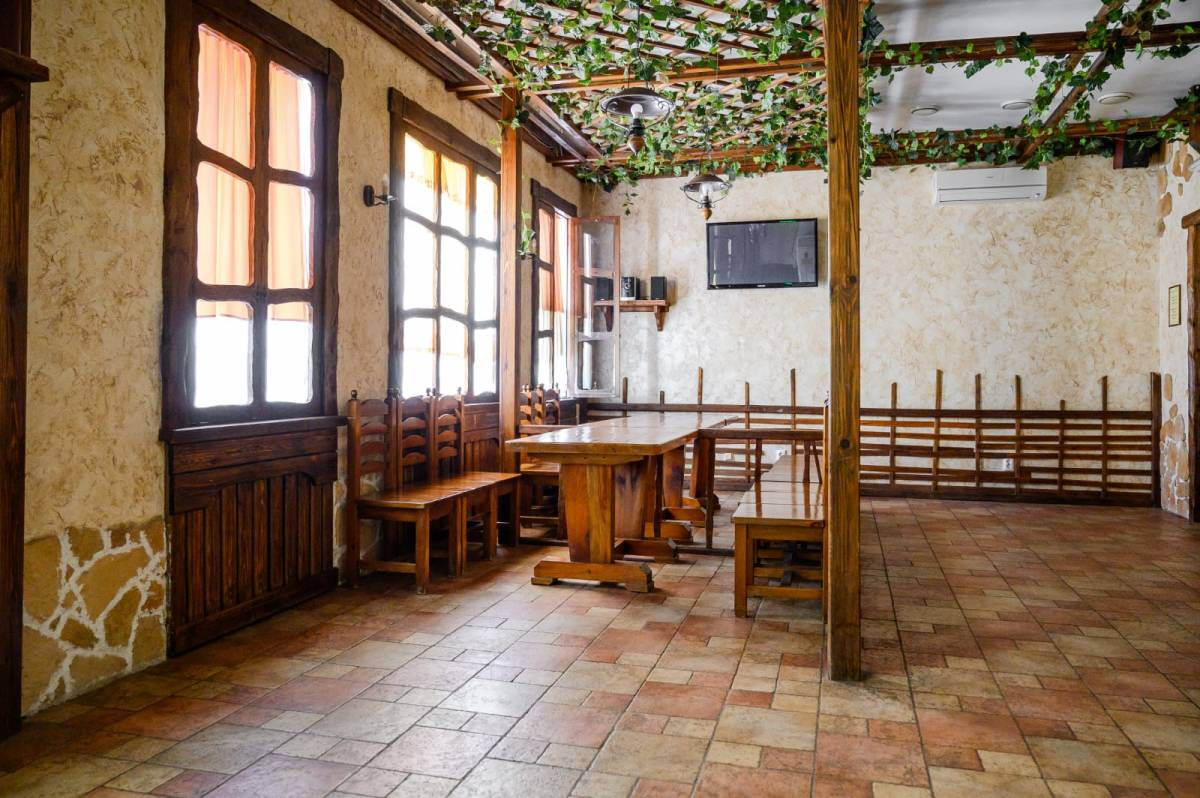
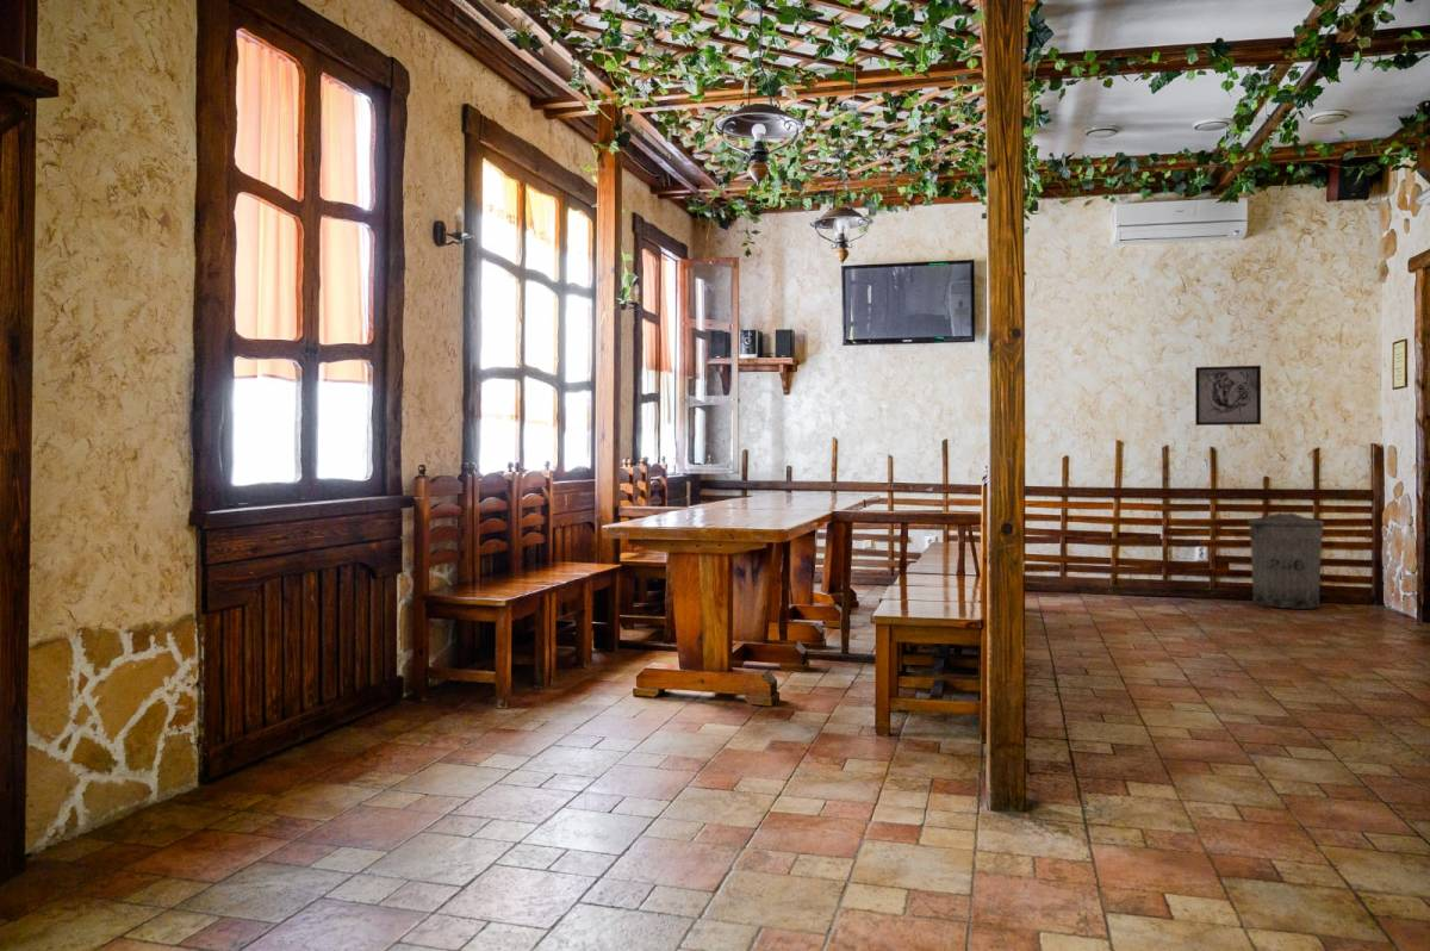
+ trash can [1246,509,1325,610]
+ wall art [1194,365,1262,427]
